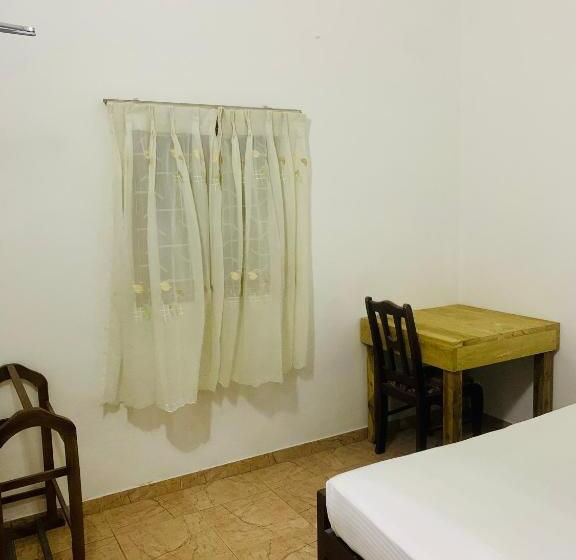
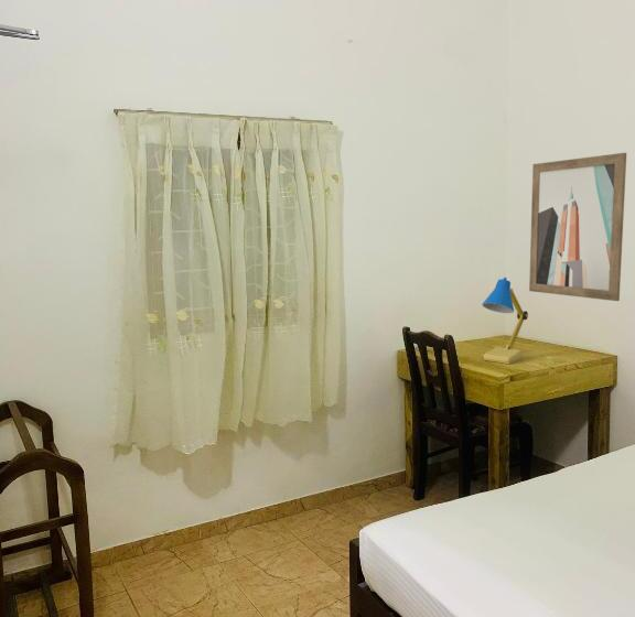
+ desk lamp [482,277,529,365]
+ wall art [528,152,627,302]
